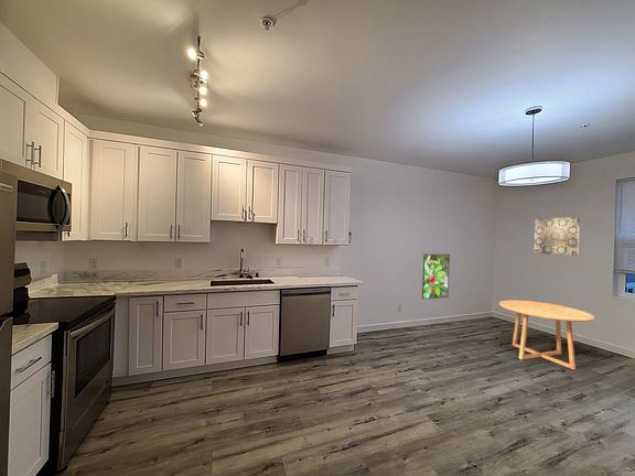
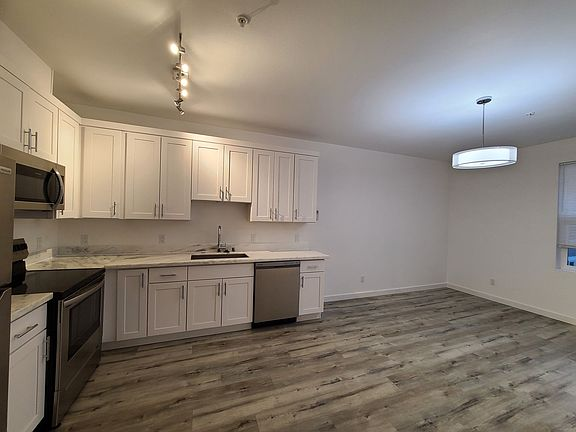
- wall art [534,216,581,257]
- dining table [498,299,595,370]
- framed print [421,253,451,300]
